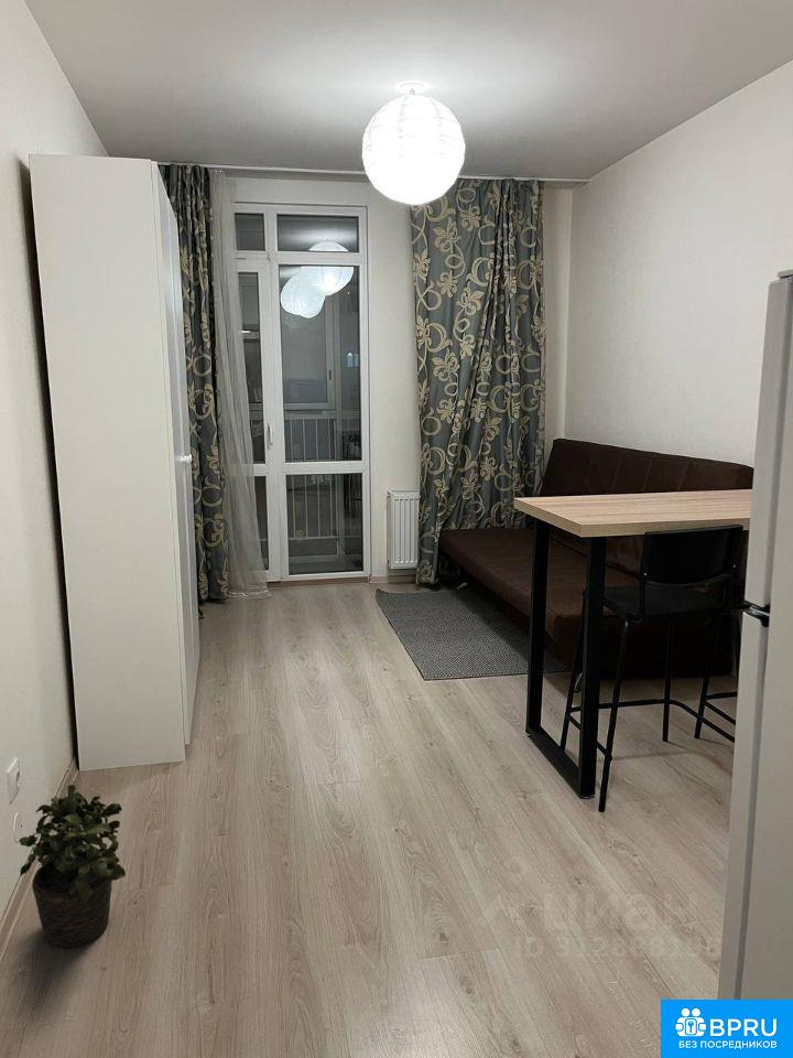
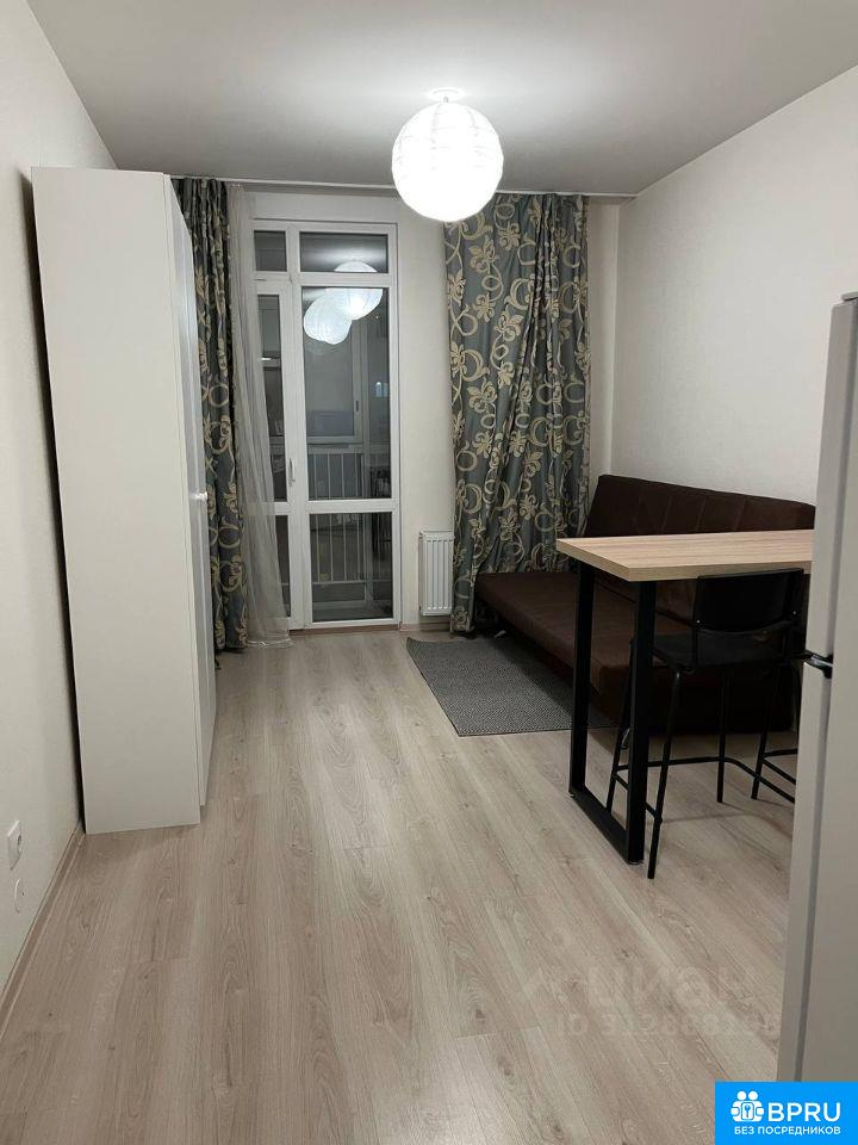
- potted plant [18,784,127,949]
